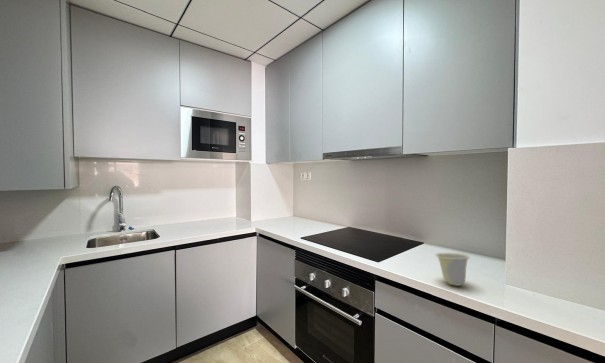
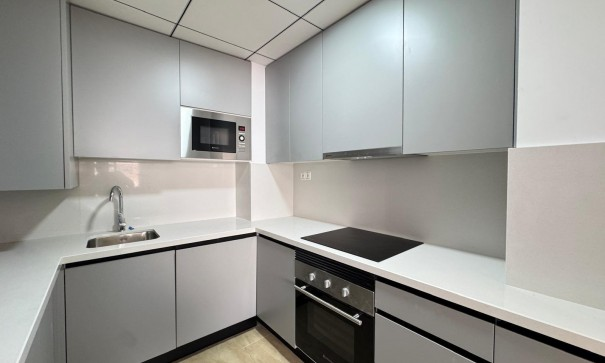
- cup [434,252,471,287]
